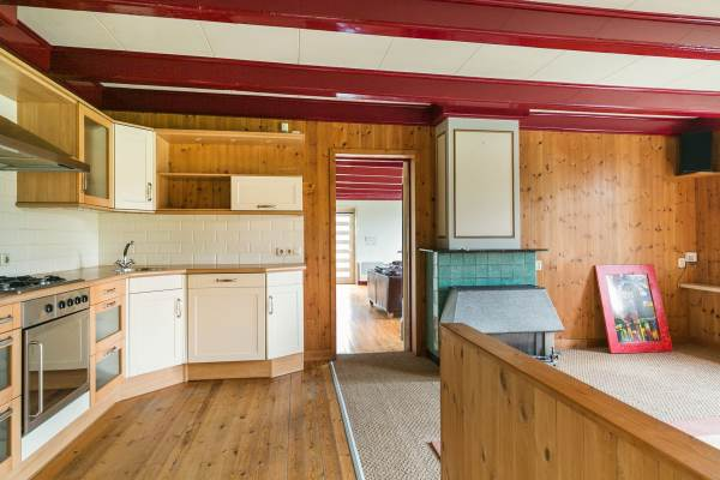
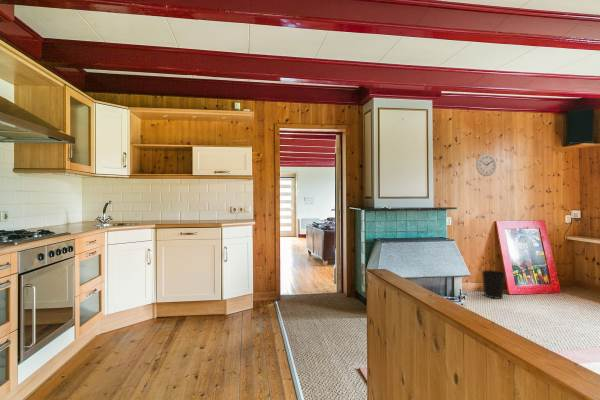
+ wastebasket [481,269,506,300]
+ wall clock [475,153,498,177]
